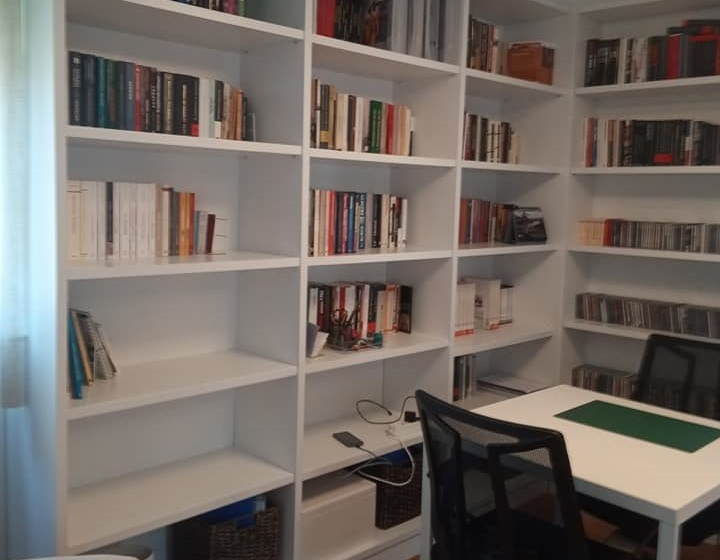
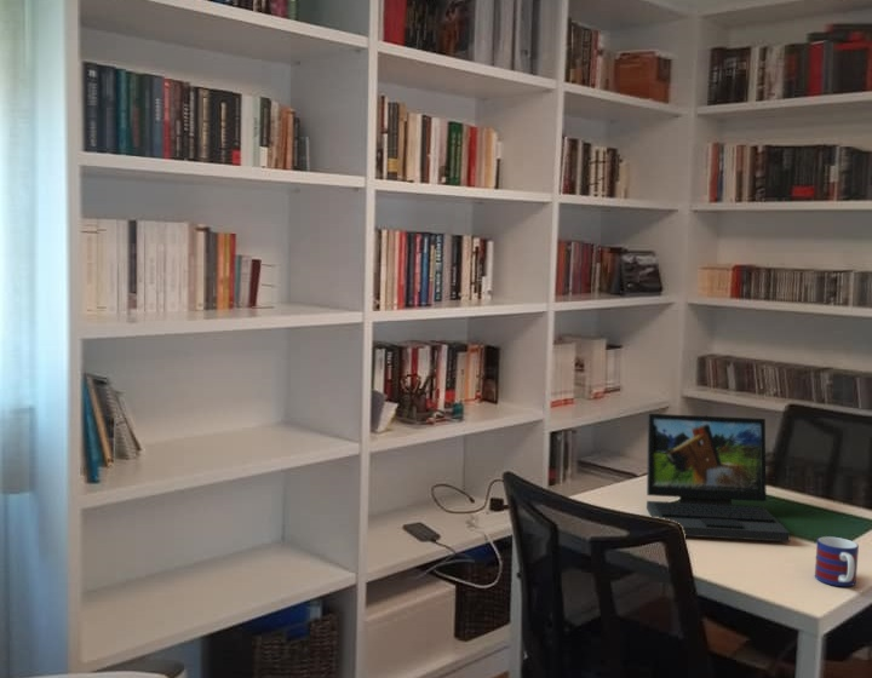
+ mug [814,535,860,587]
+ laptop [646,413,792,542]
